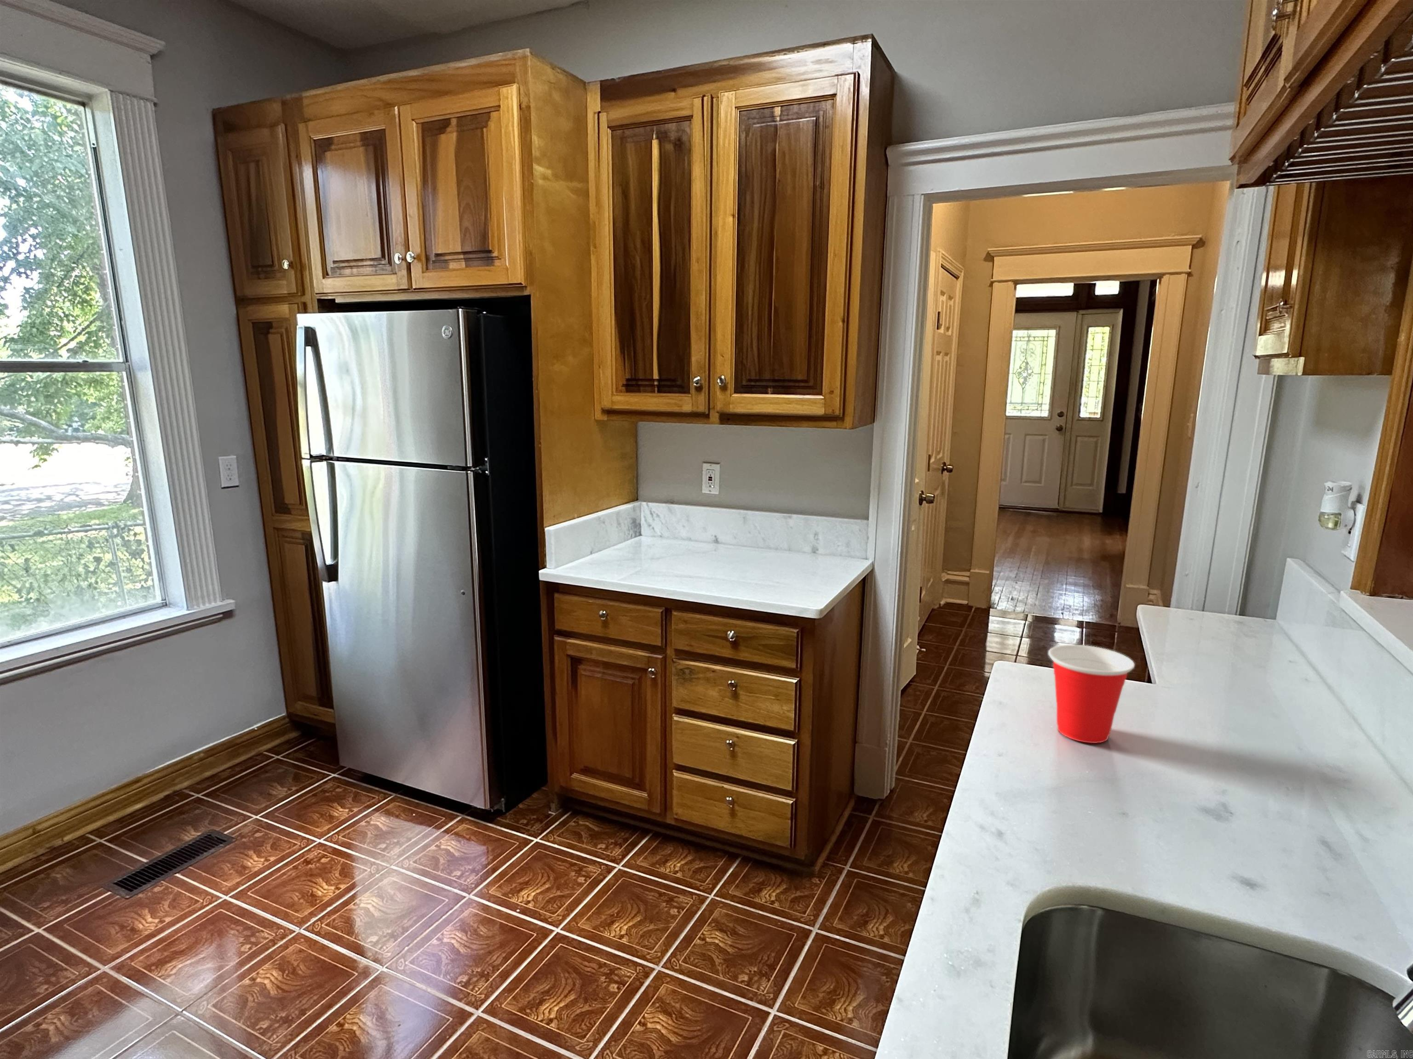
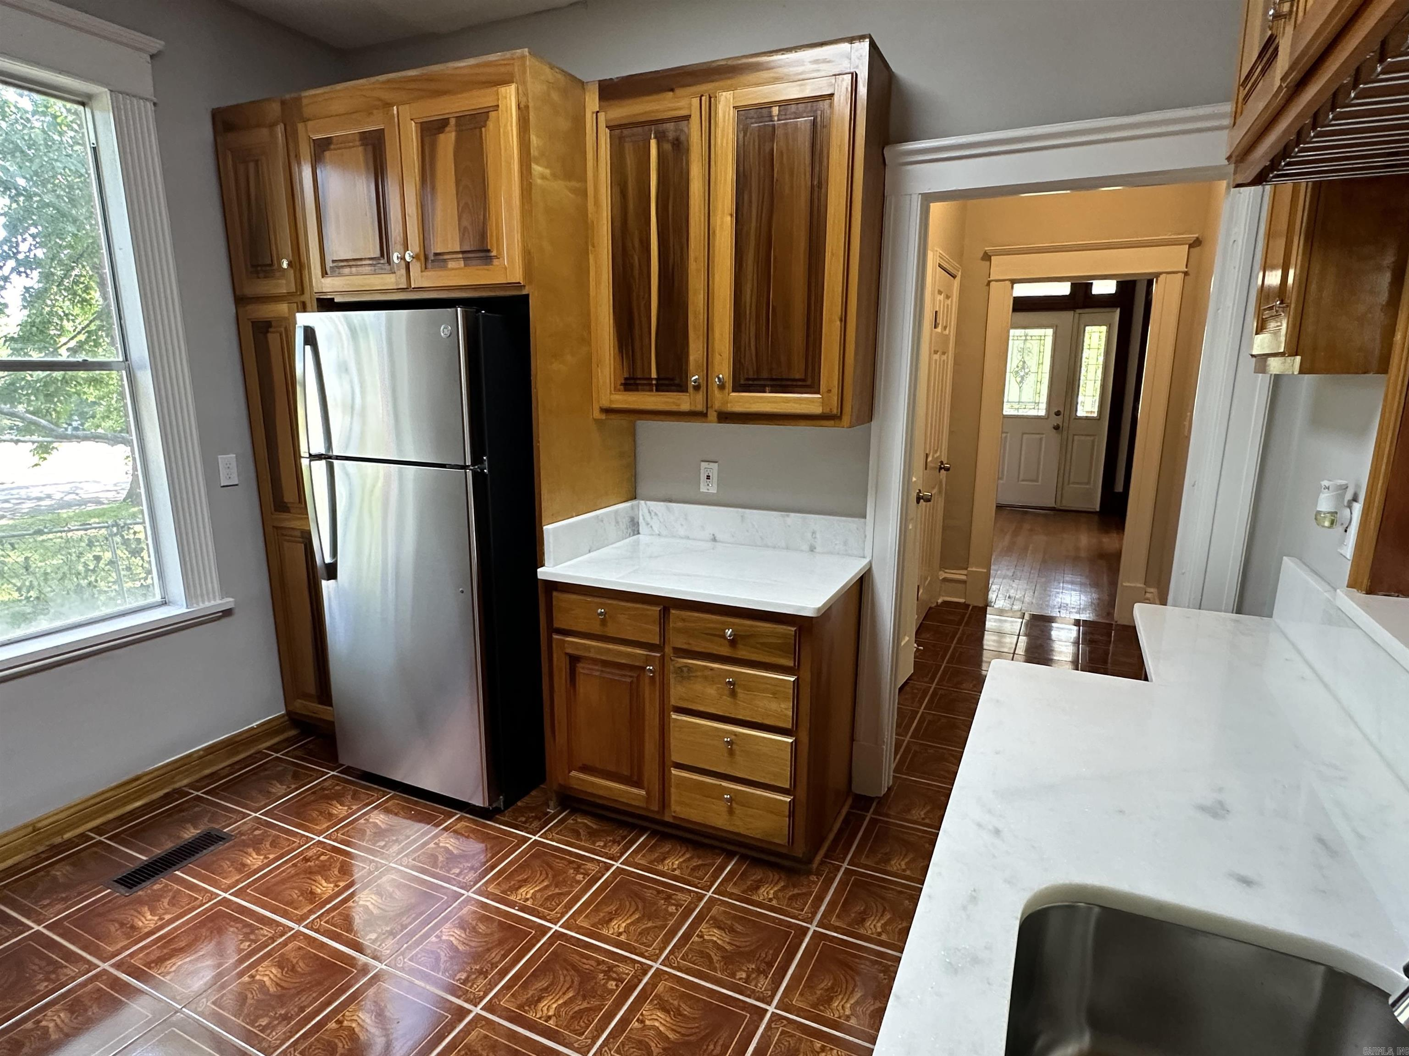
- cup [1048,644,1135,744]
